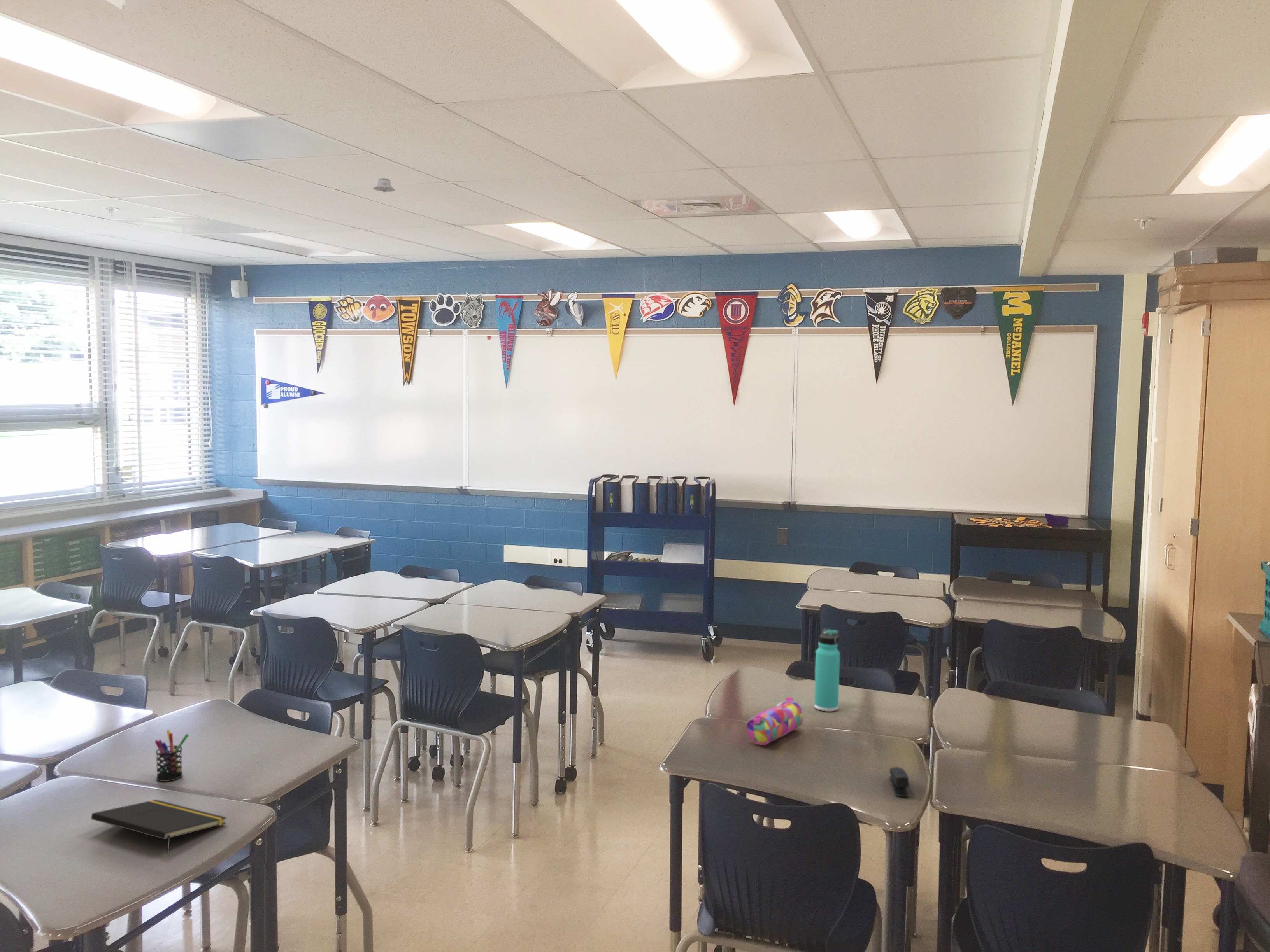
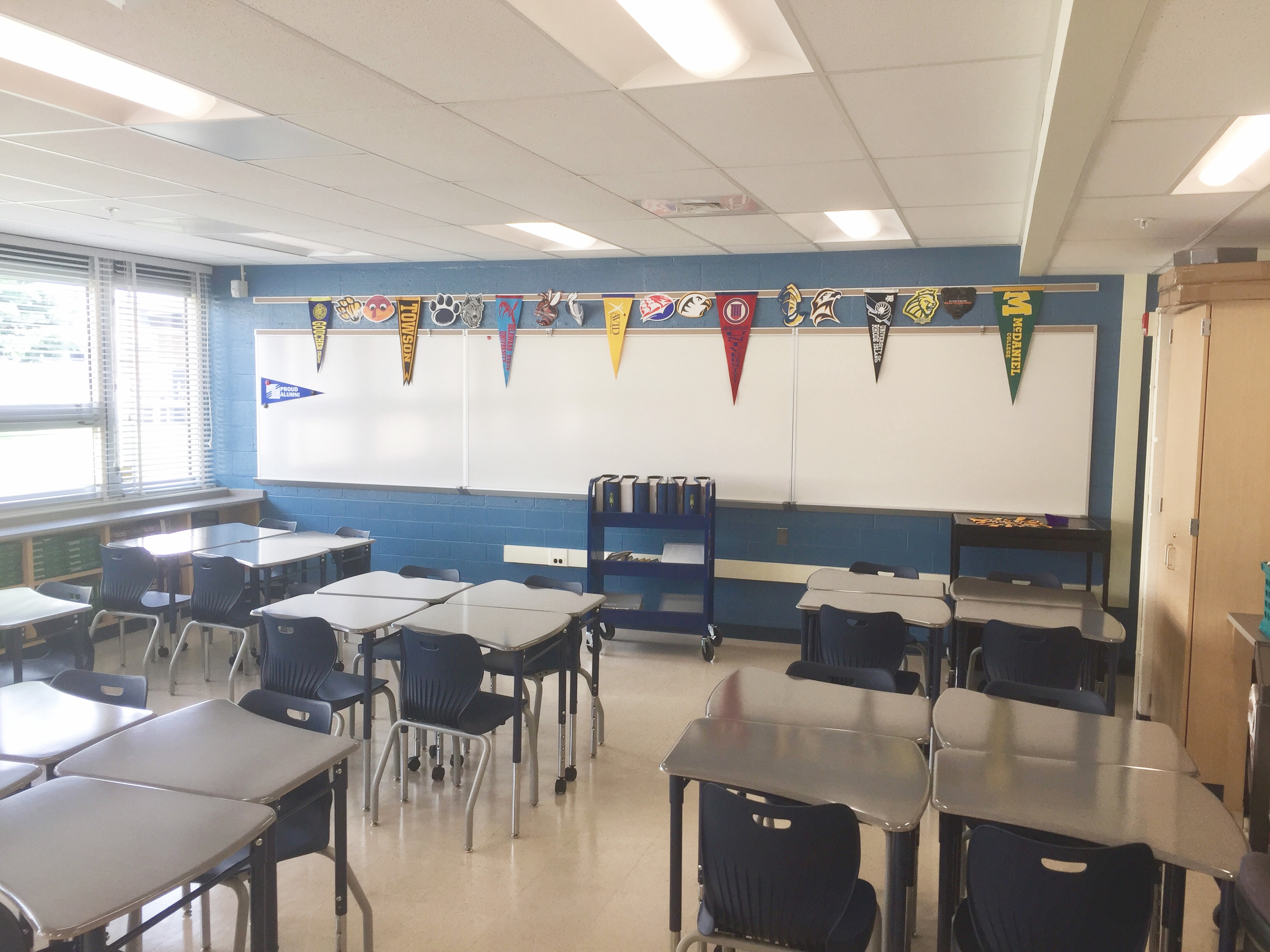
- pencil case [746,697,803,745]
- thermos bottle [814,628,840,712]
- notepad [91,799,227,855]
- recessed light [373,178,396,193]
- stapler [889,766,910,797]
- pen holder [154,730,189,782]
